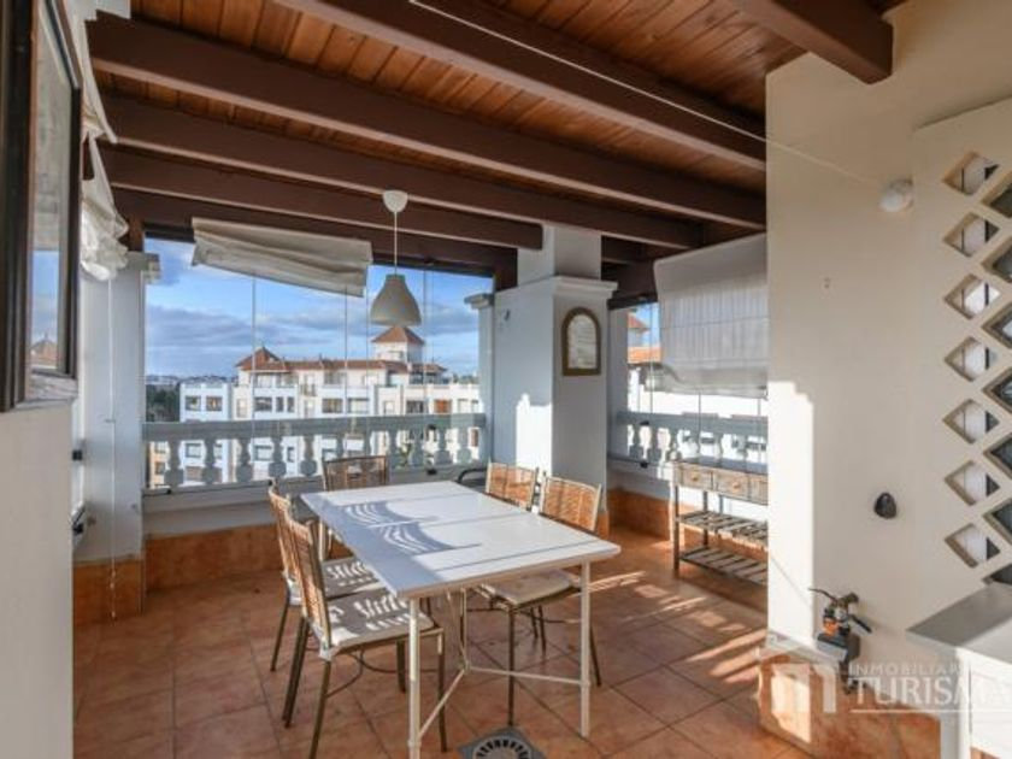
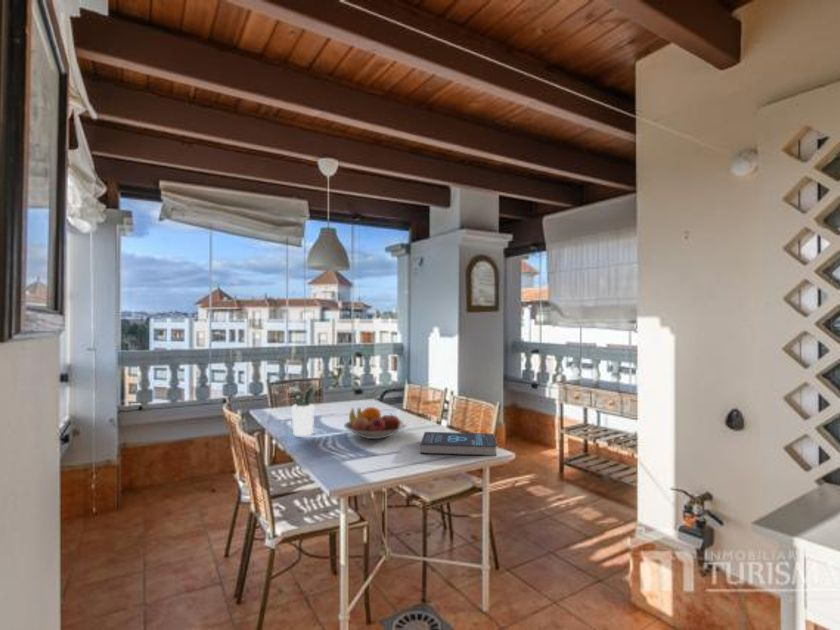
+ book [419,431,497,457]
+ potted plant [271,382,331,437]
+ fruit bowl [343,406,408,440]
